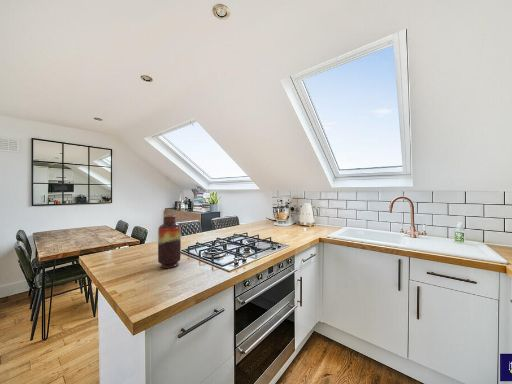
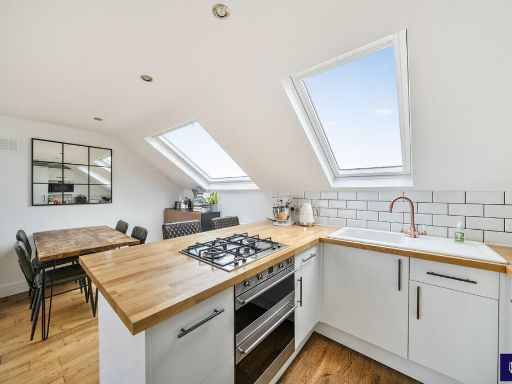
- vase [157,214,182,269]
